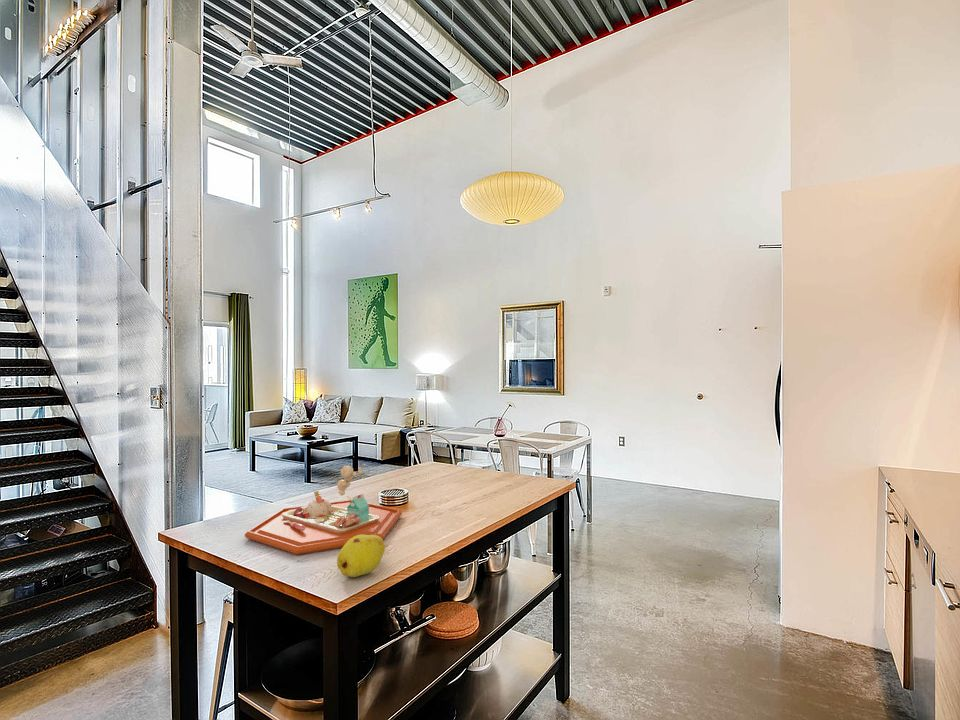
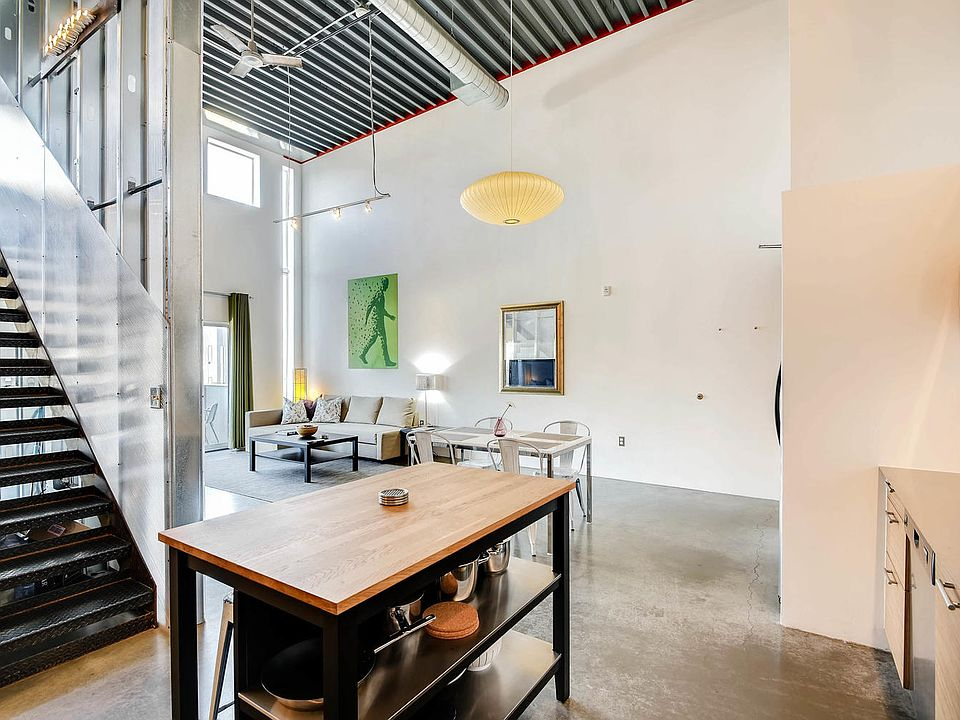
- food tray [244,463,403,556]
- fruit [336,535,386,578]
